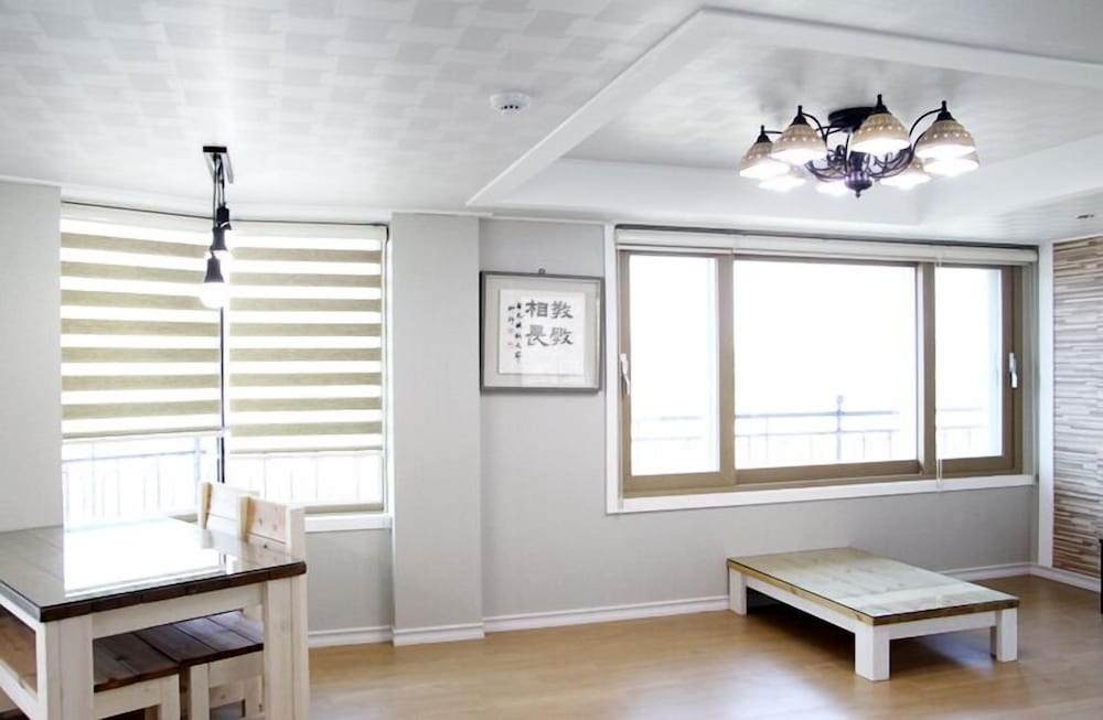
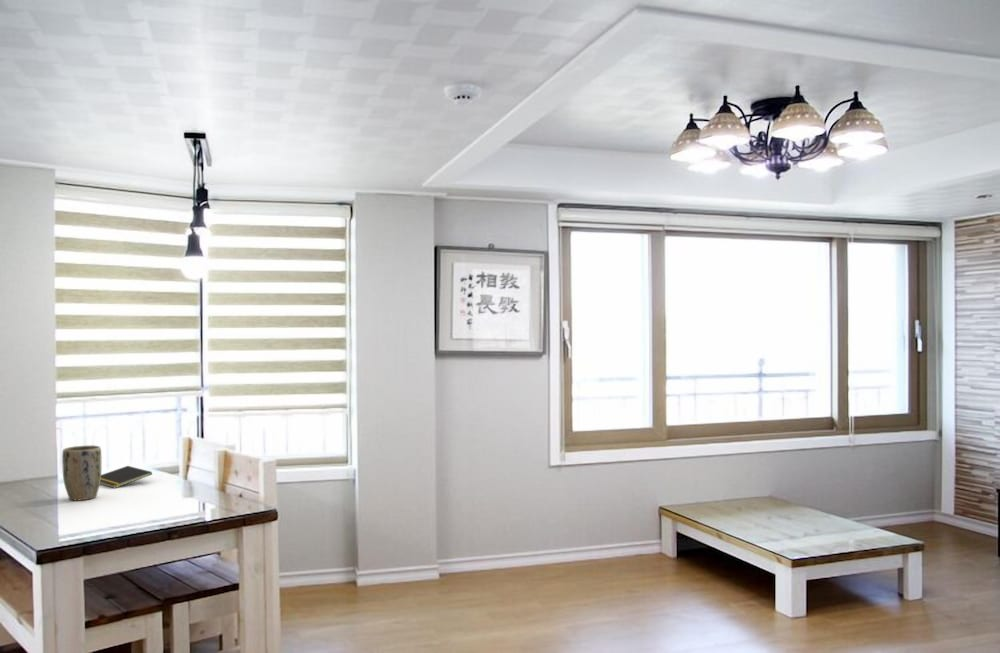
+ notepad [100,465,153,489]
+ plant pot [61,444,102,501]
